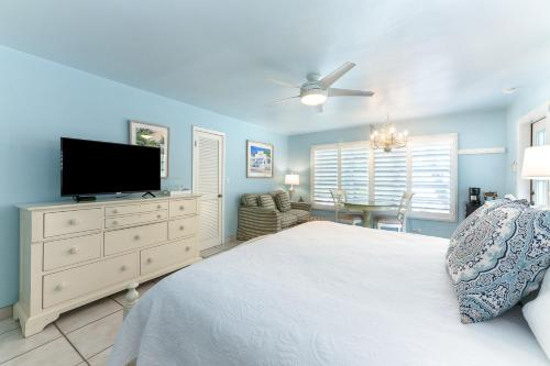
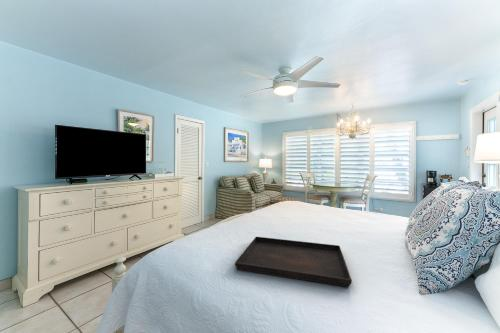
+ serving tray [234,236,353,288]
